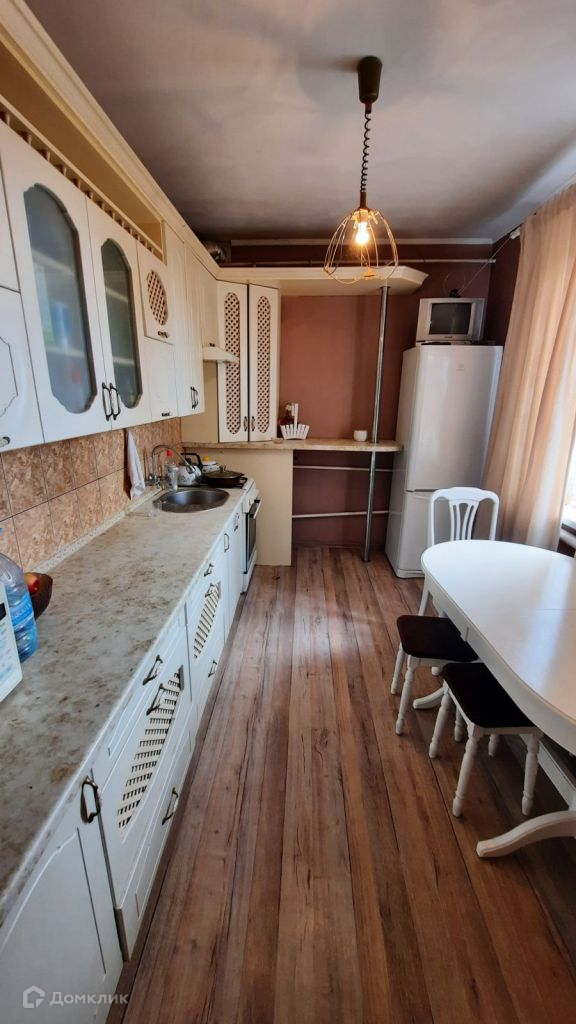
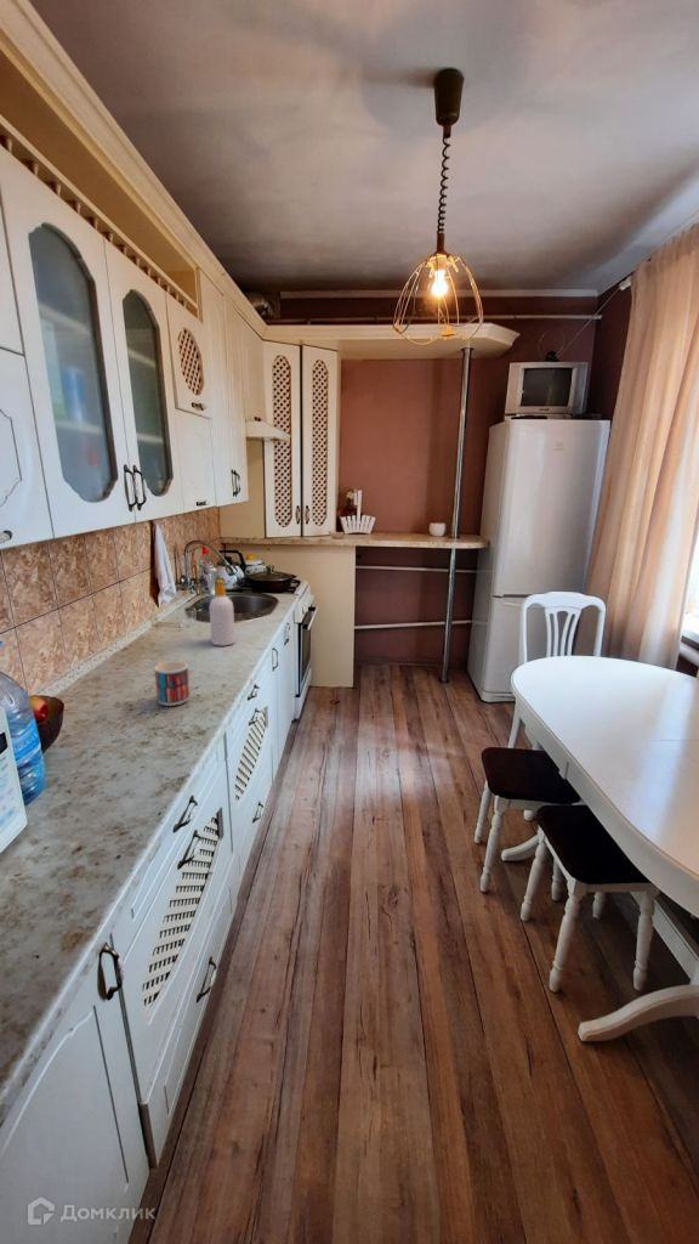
+ soap bottle [209,579,237,648]
+ mug [154,660,191,707]
